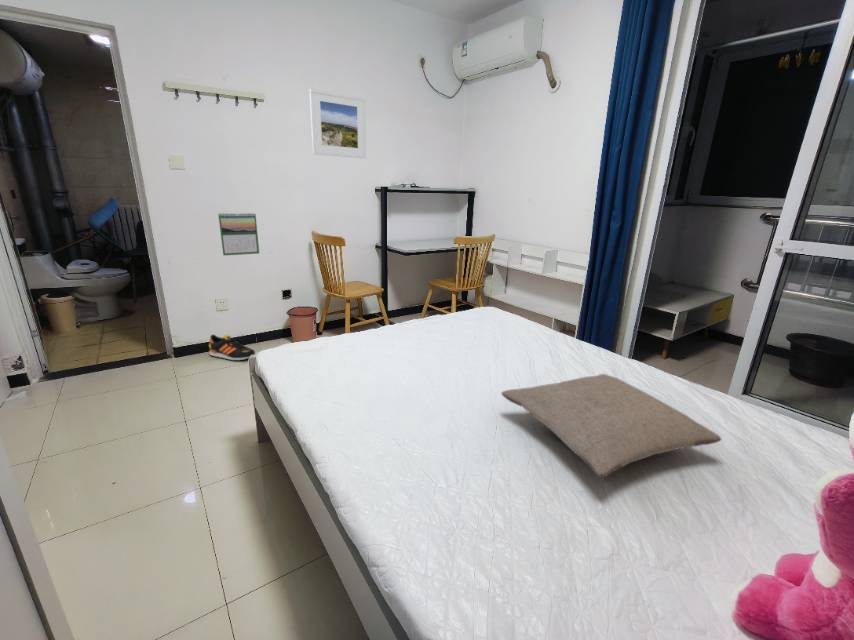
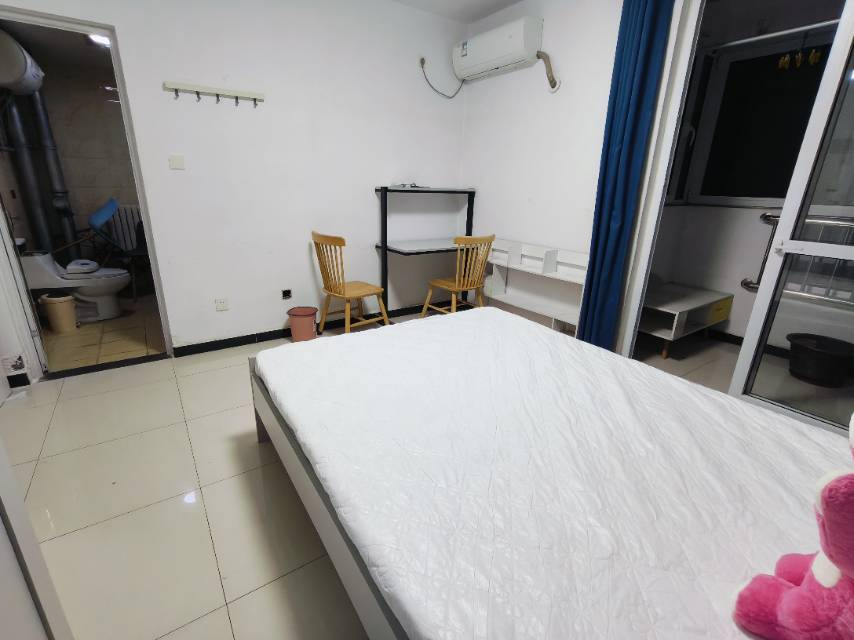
- shoe [208,333,256,362]
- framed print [308,87,367,160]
- calendar [217,211,260,256]
- pillow [501,373,722,479]
